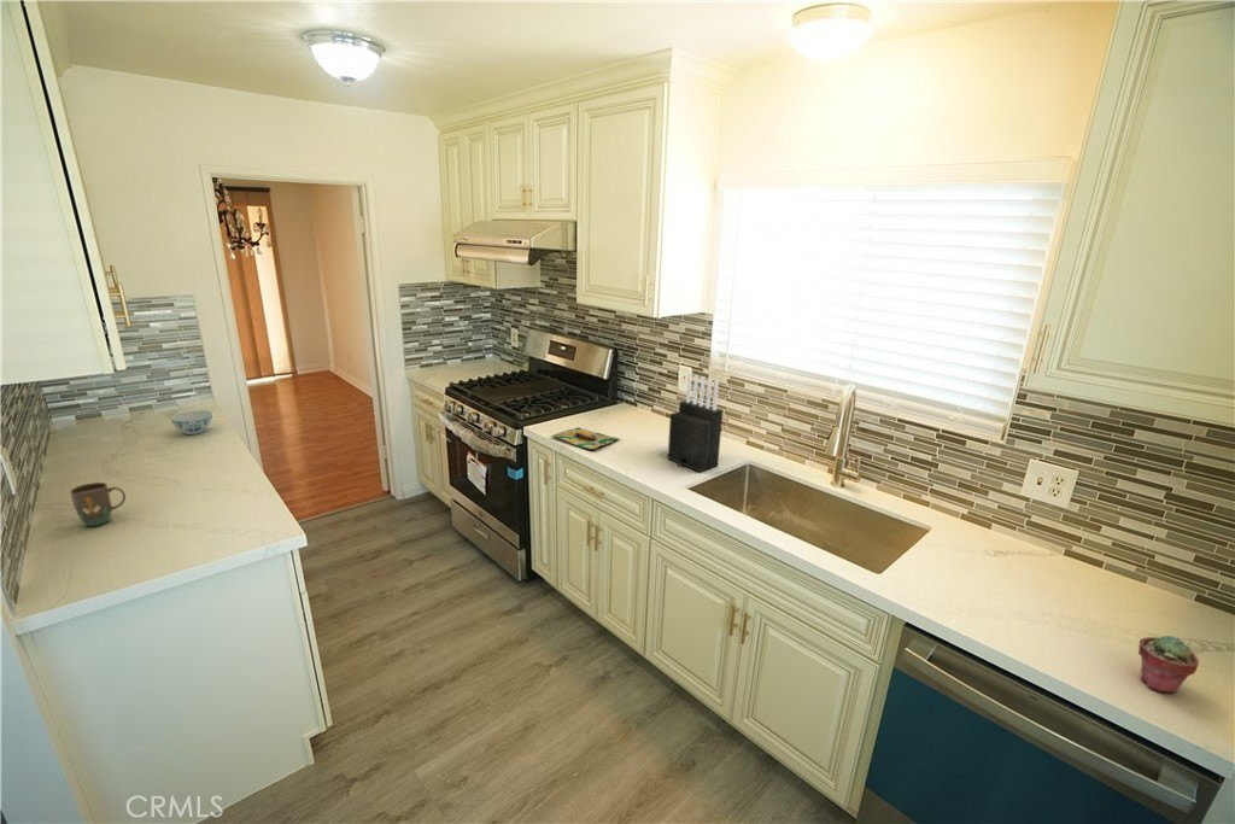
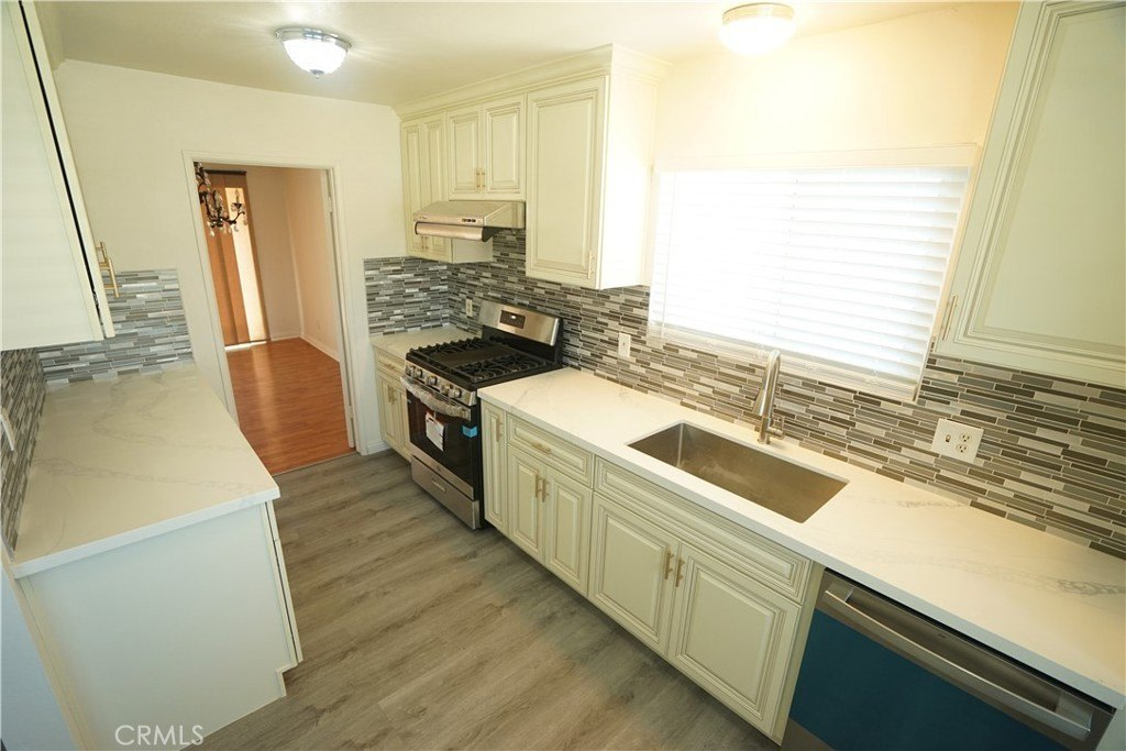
- potted succulent [1137,635,1200,694]
- chinaware [169,409,213,436]
- knife block [667,372,724,473]
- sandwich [550,426,621,450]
- mug [69,481,127,527]
